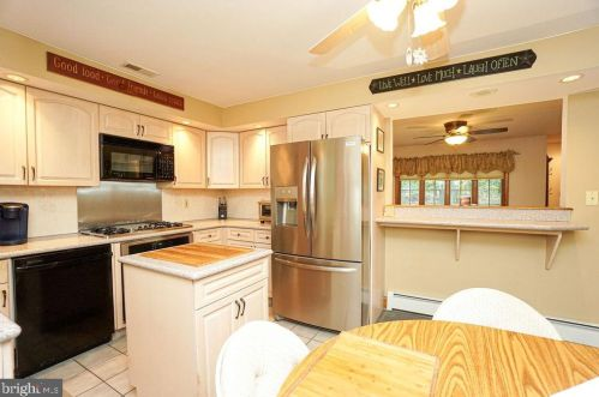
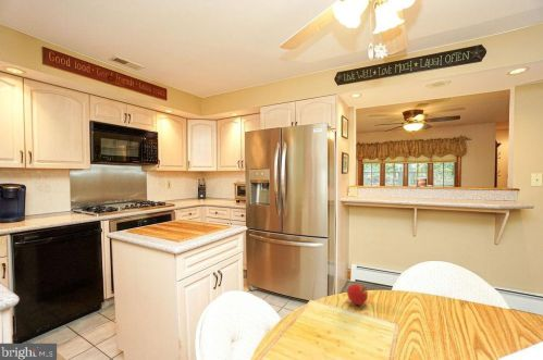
+ fruit [346,283,369,306]
